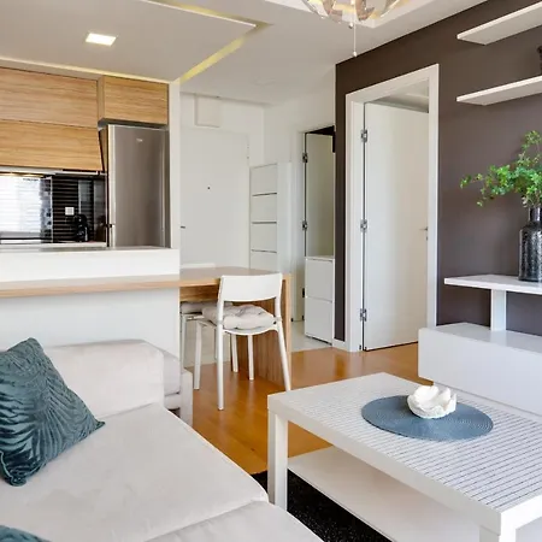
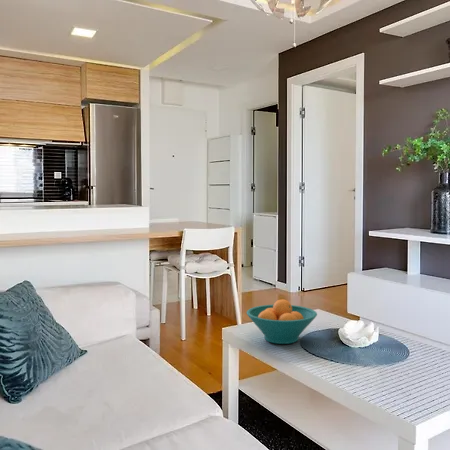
+ fruit bowl [245,298,318,345]
